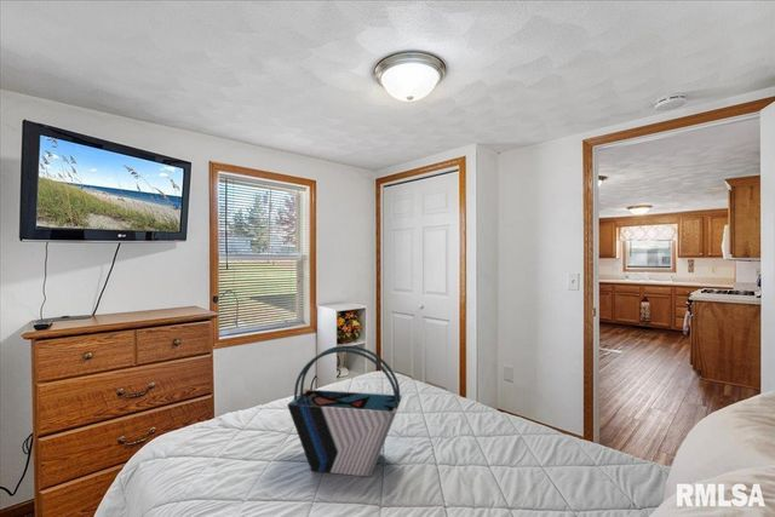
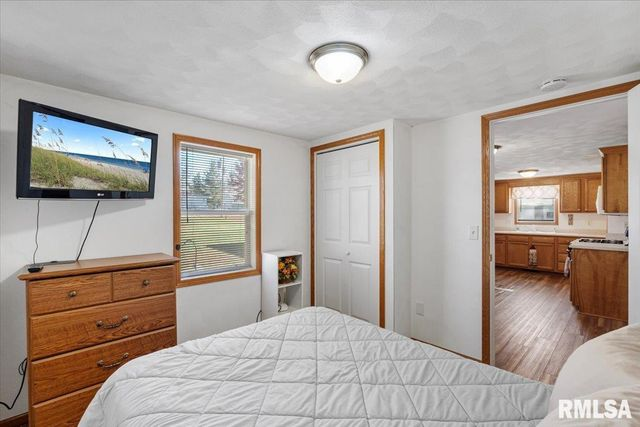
- tote bag [286,344,403,478]
